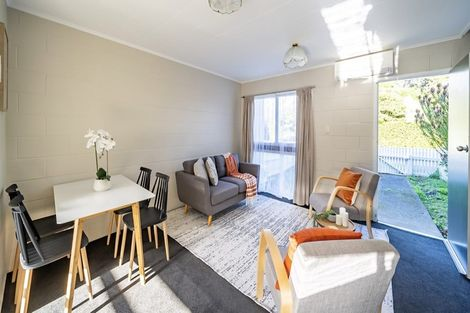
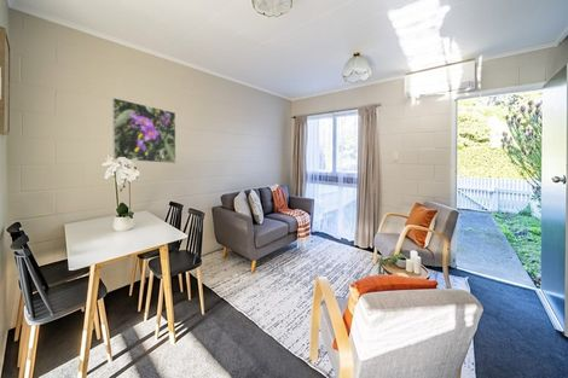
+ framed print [111,97,178,165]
